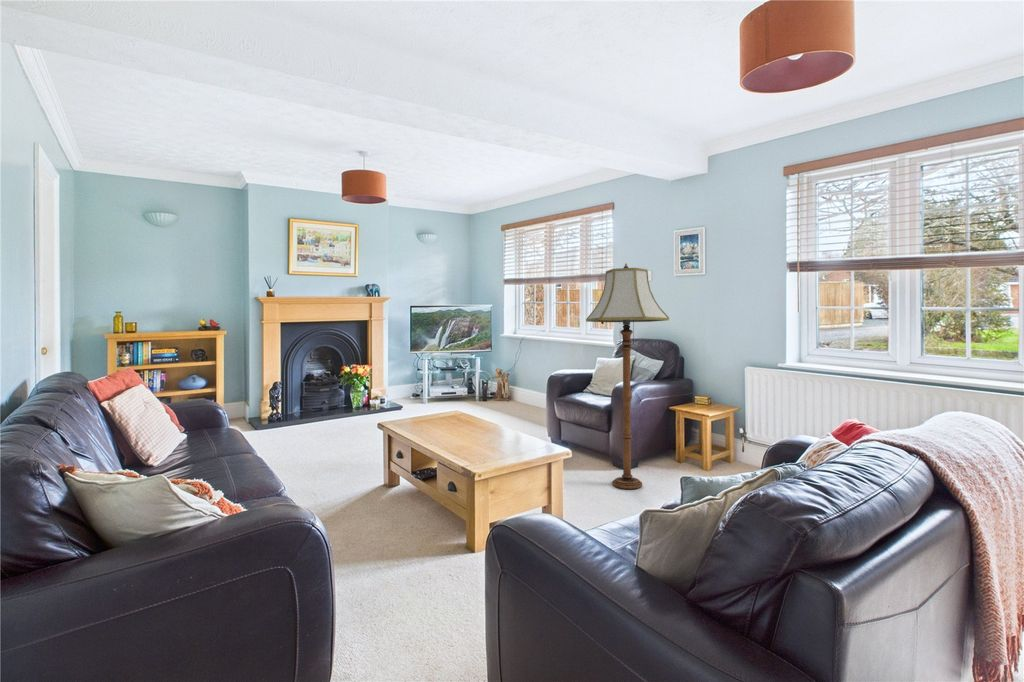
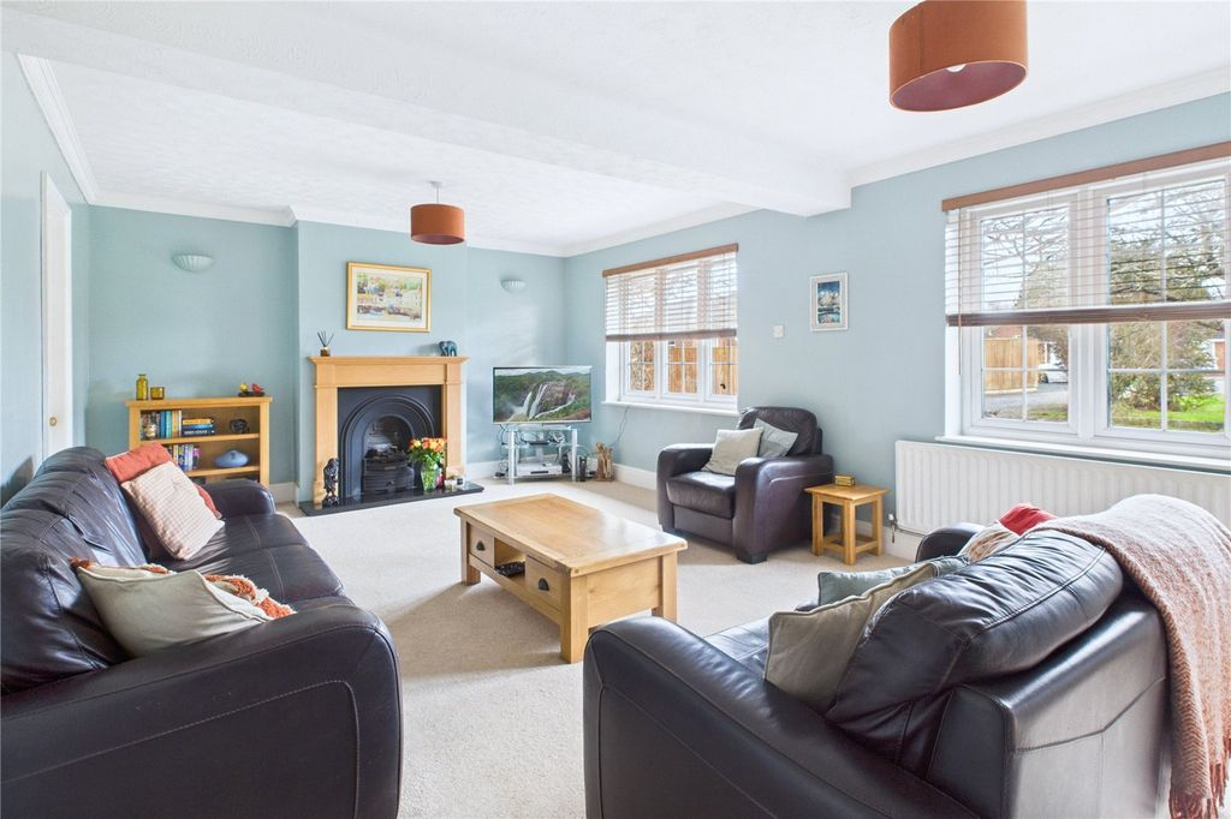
- floor lamp [585,263,670,490]
